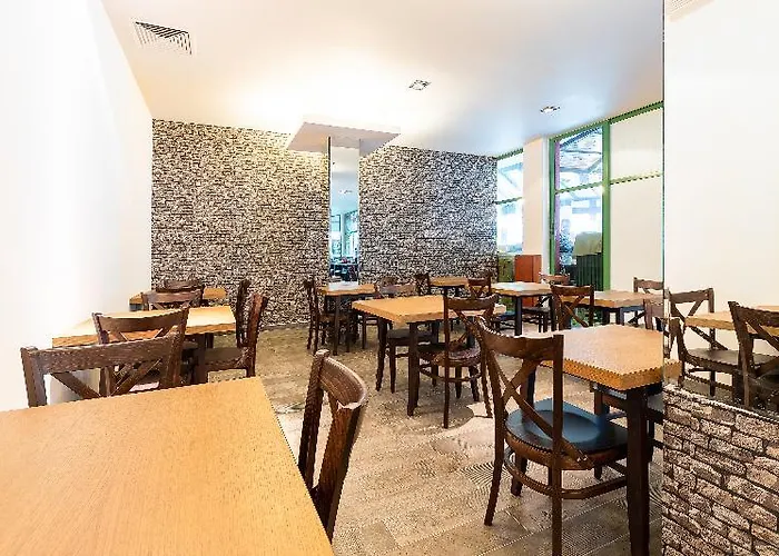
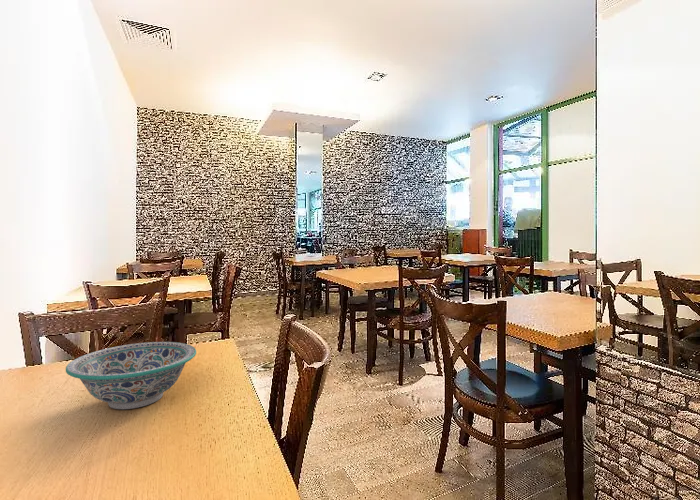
+ decorative bowl [65,341,197,410]
